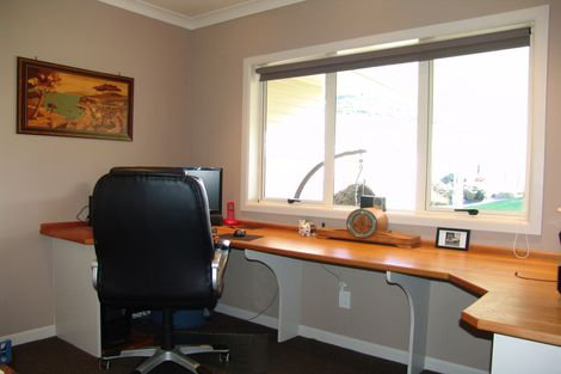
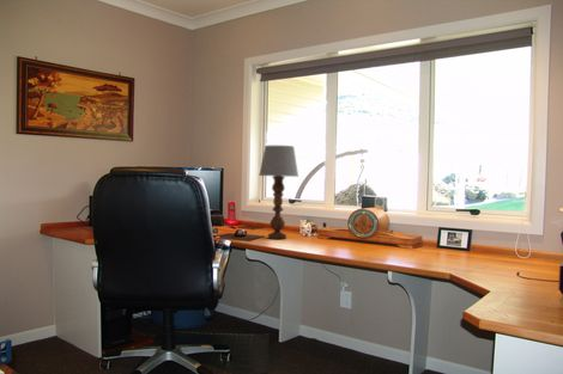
+ table lamp [258,145,299,240]
